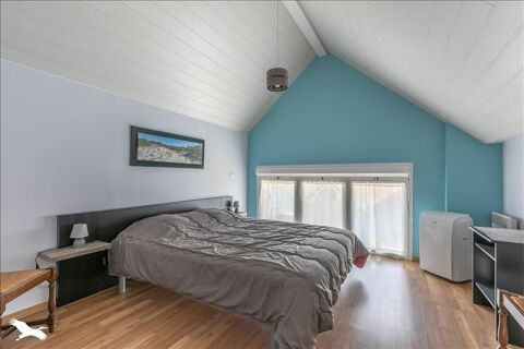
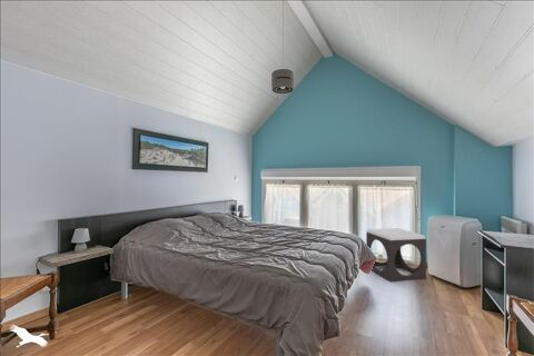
+ footstool [365,227,427,283]
